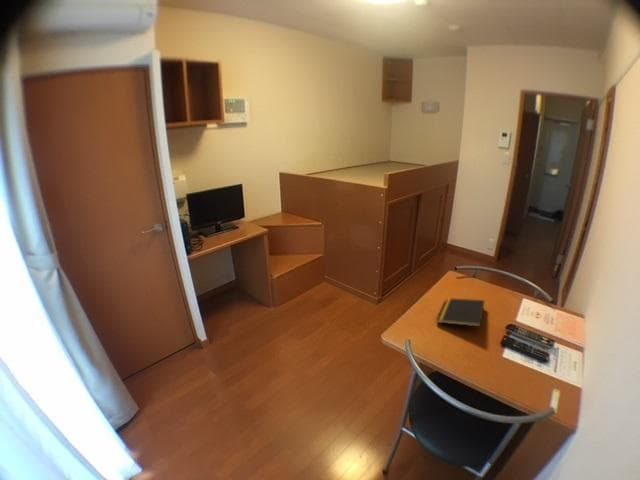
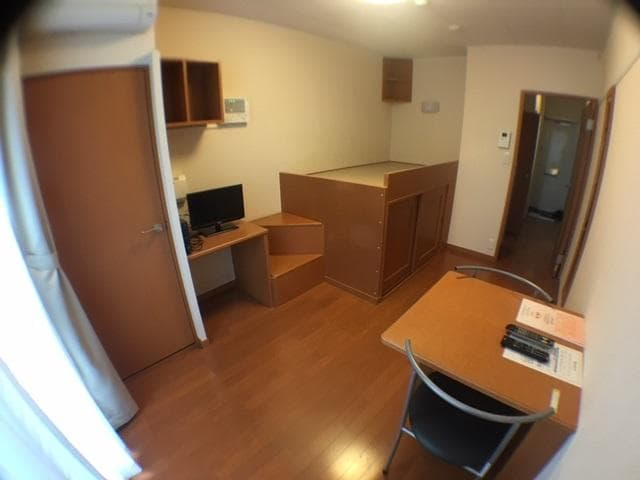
- notepad [435,297,485,328]
